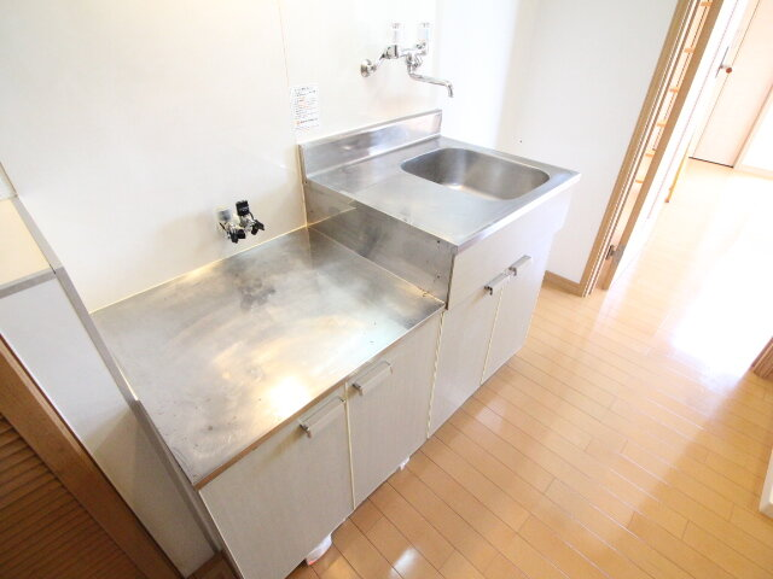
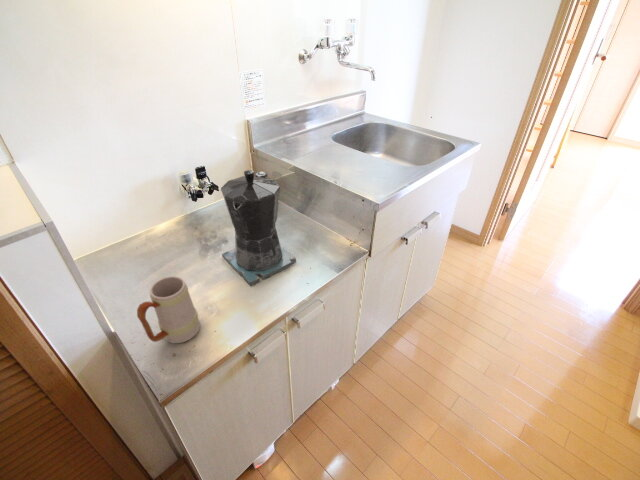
+ coffee maker [220,169,297,287]
+ mug [136,275,201,344]
